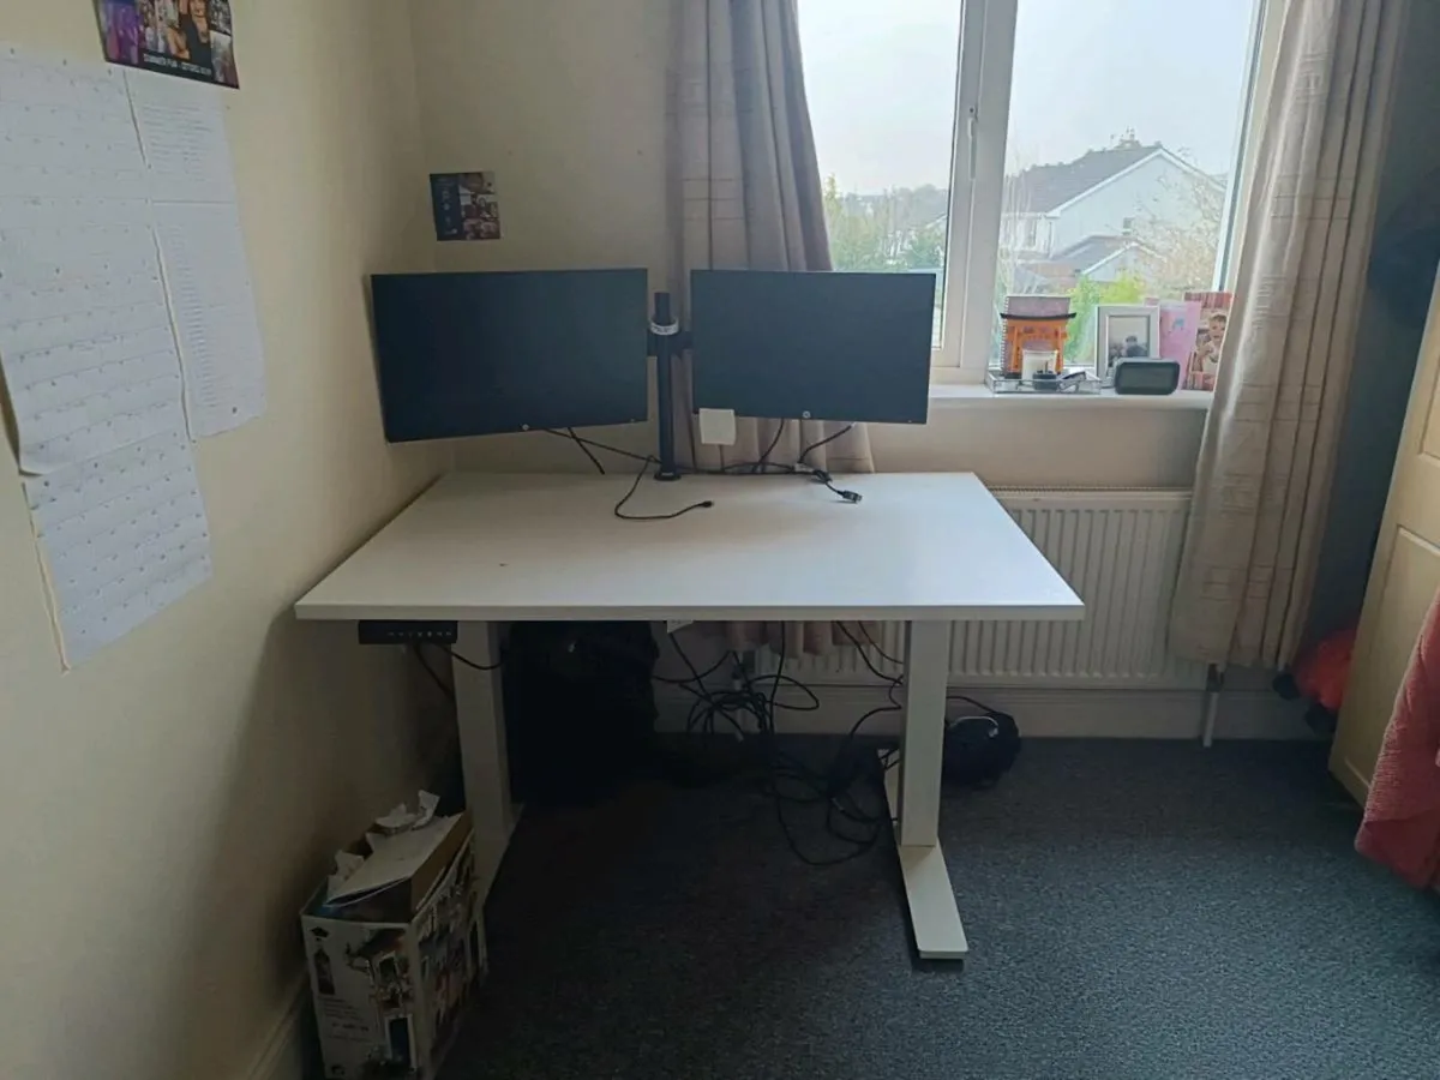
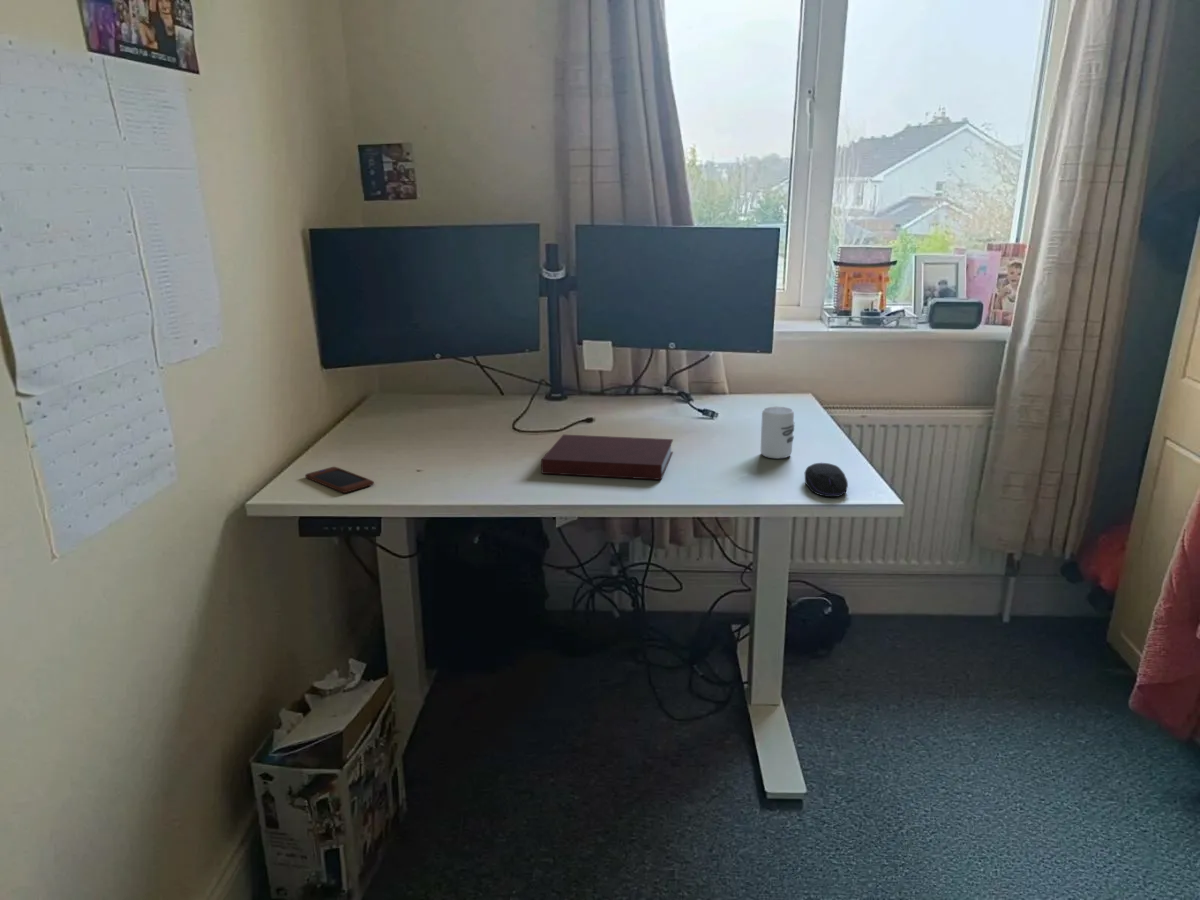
+ computer mouse [804,462,849,498]
+ smartphone [304,466,375,494]
+ notebook [540,434,674,481]
+ cup [760,406,796,460]
